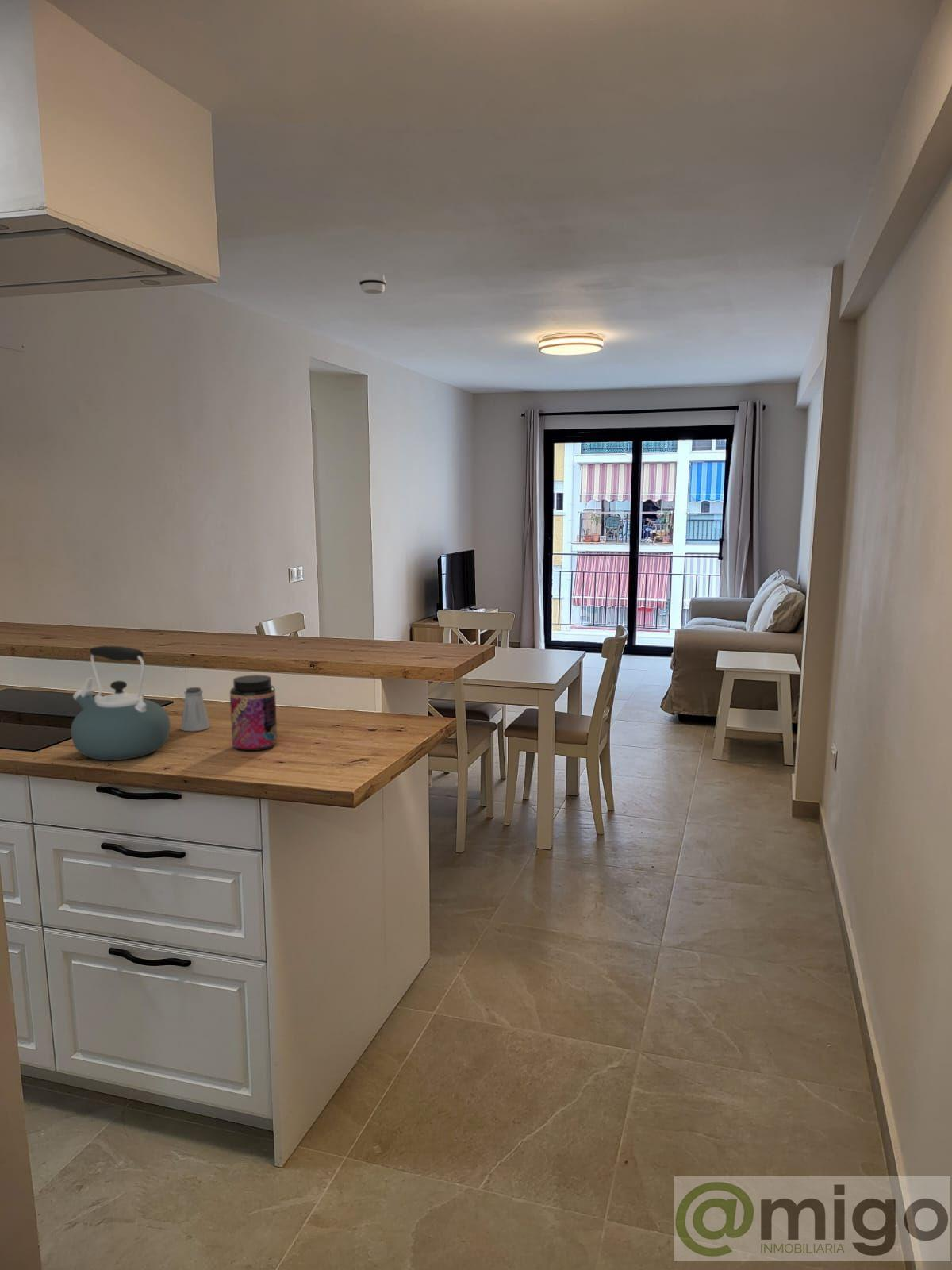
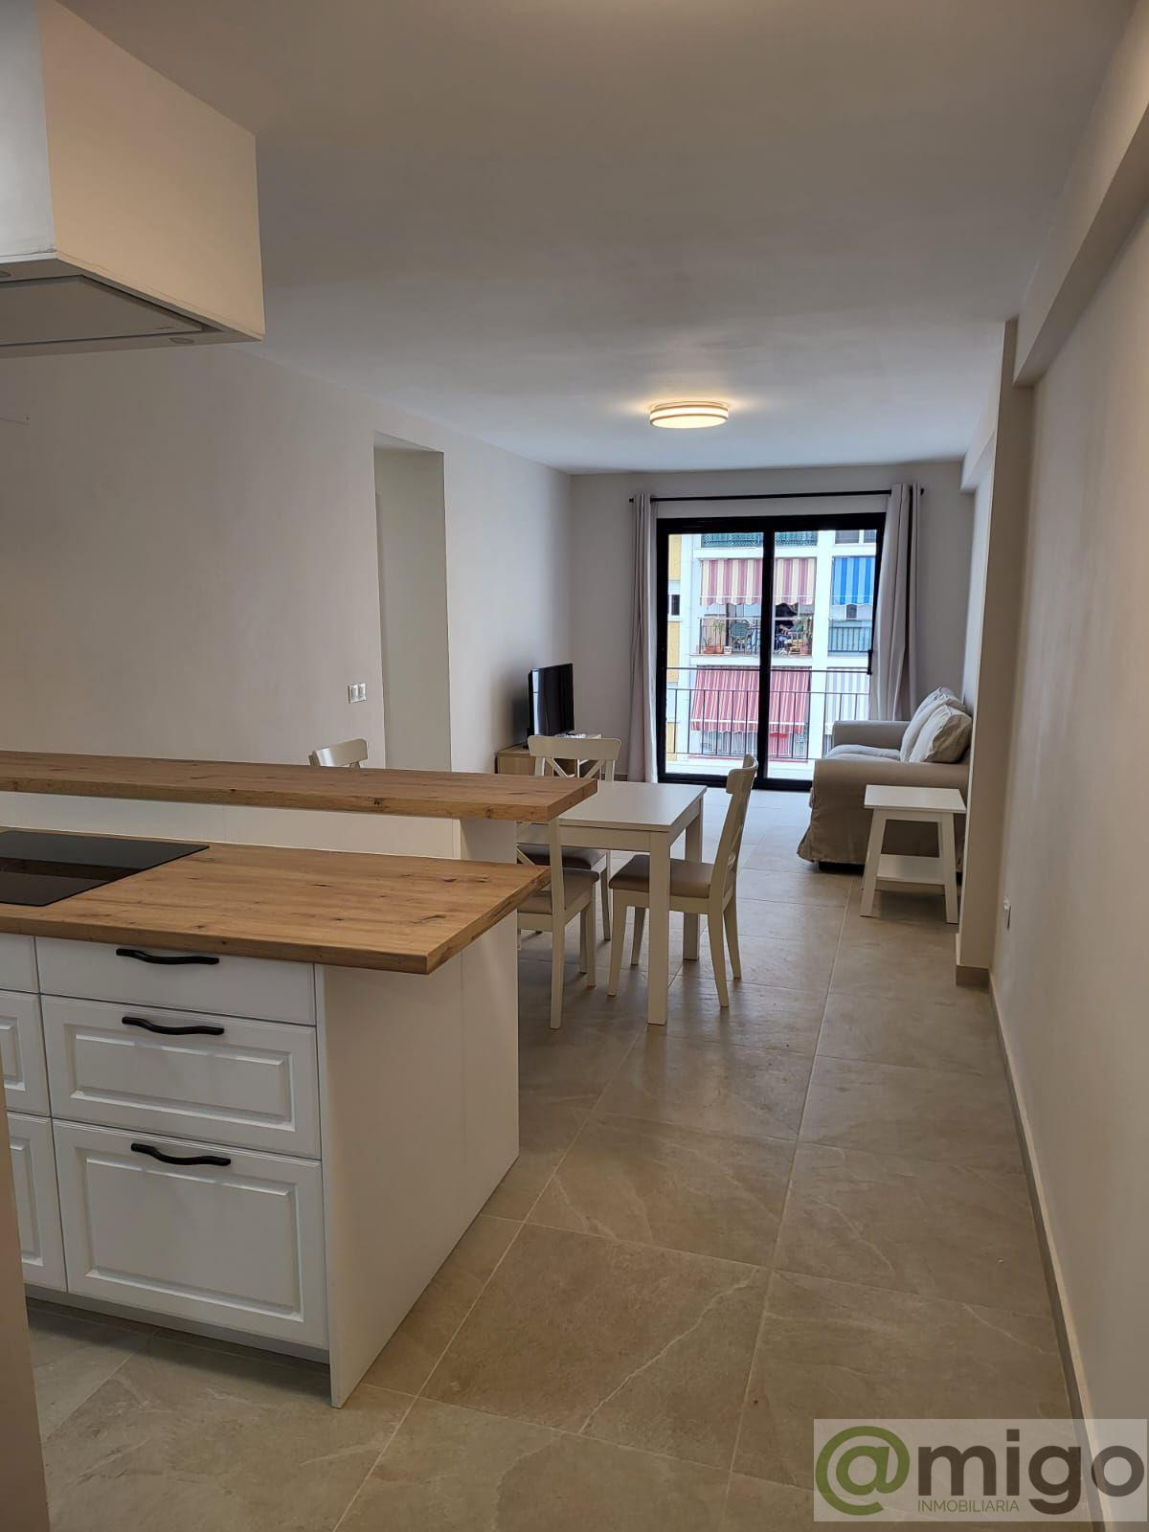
- saltshaker [180,687,211,732]
- kettle [70,645,171,761]
- jar [229,674,278,752]
- smoke detector [359,271,387,295]
